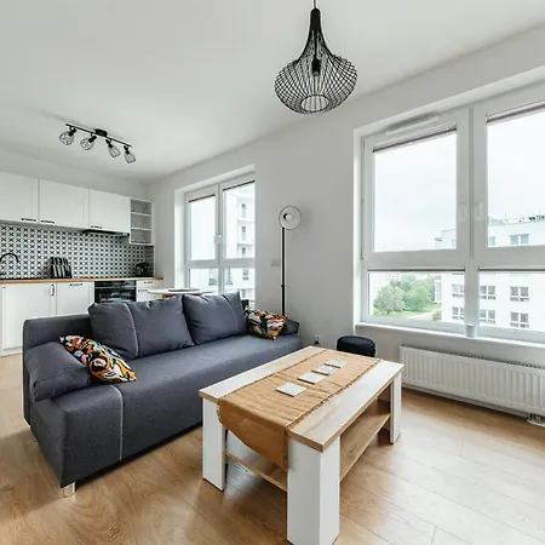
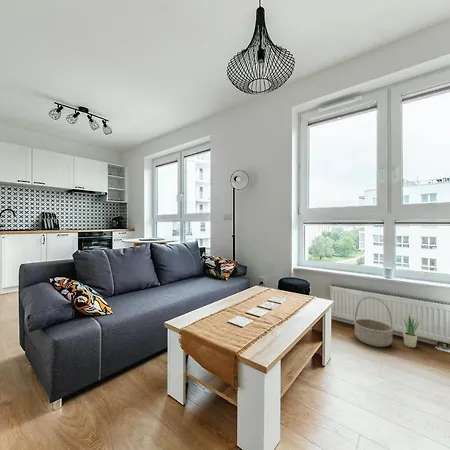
+ basket [353,296,395,348]
+ potted plant [402,314,421,348]
